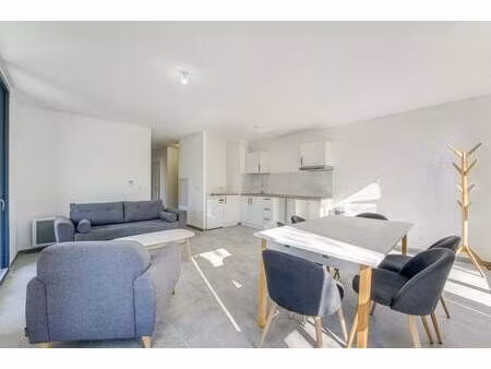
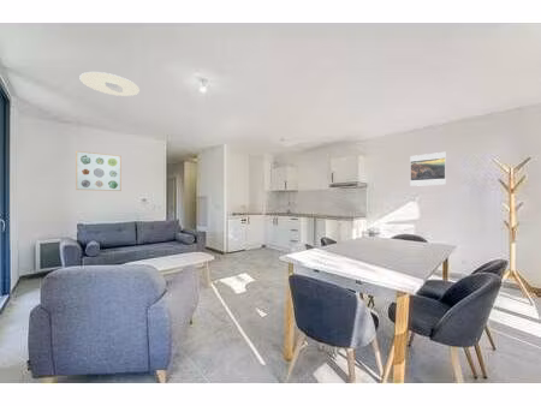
+ wall art [75,150,123,192]
+ ceiling light [78,71,141,97]
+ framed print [409,151,447,187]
